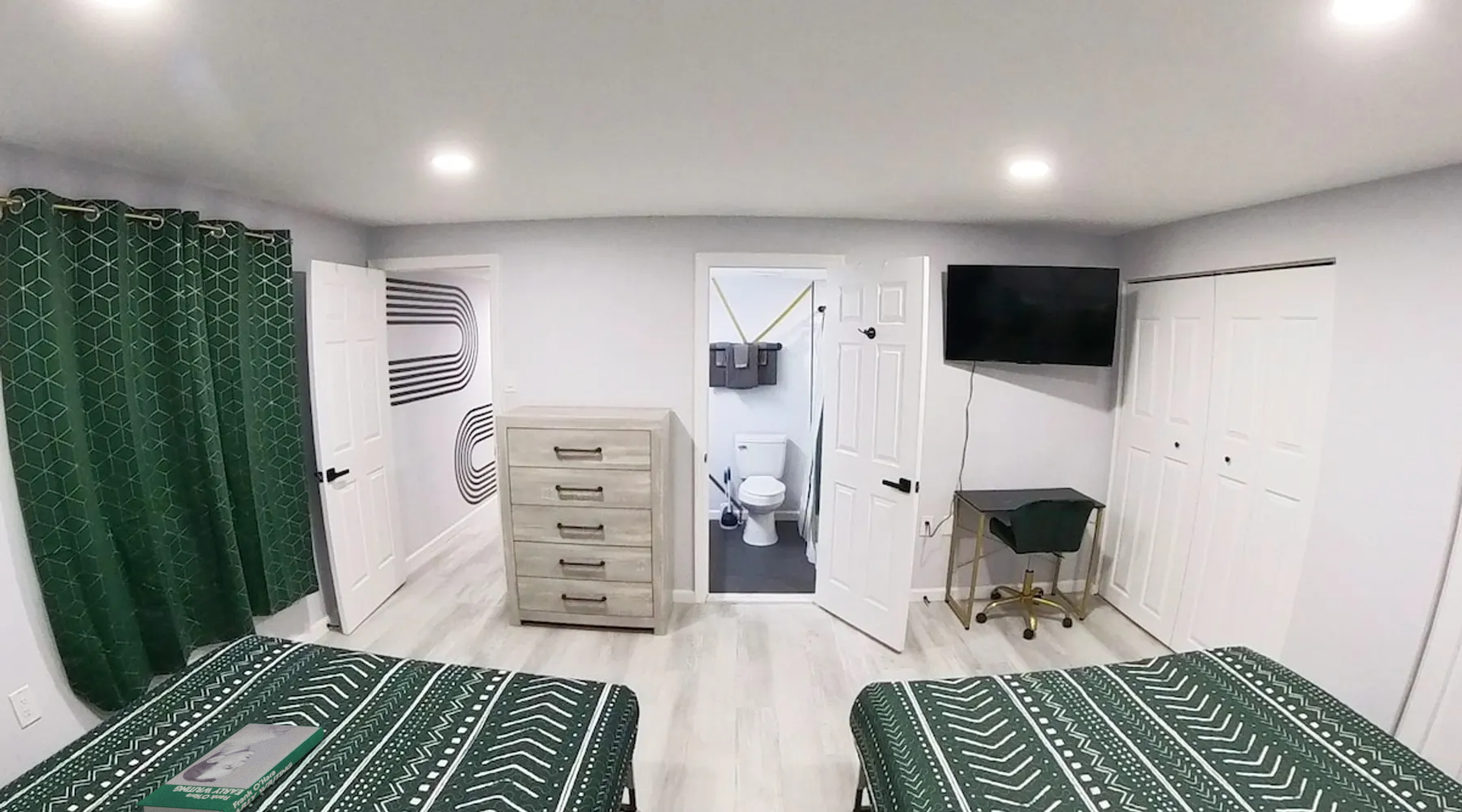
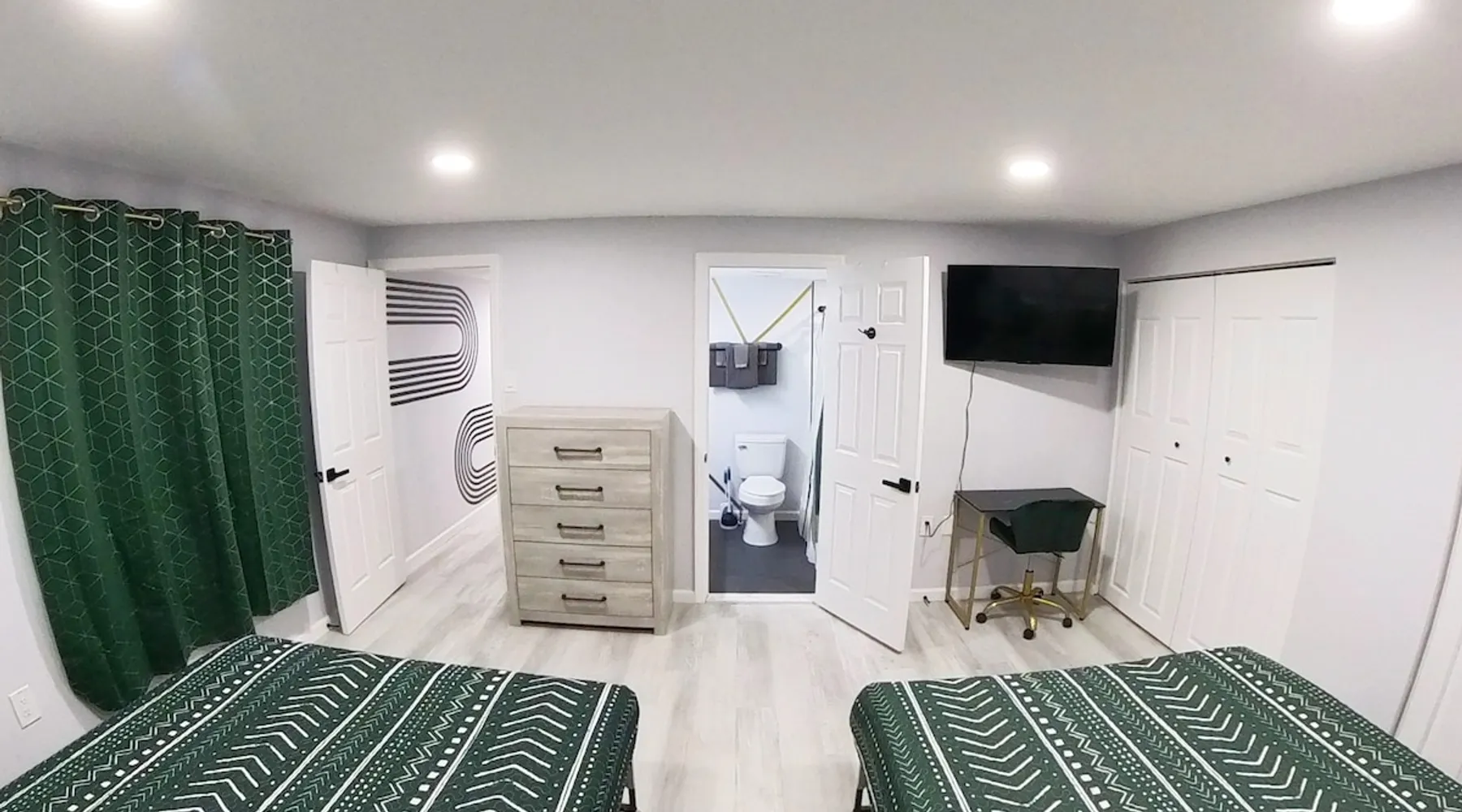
- book [135,723,325,812]
